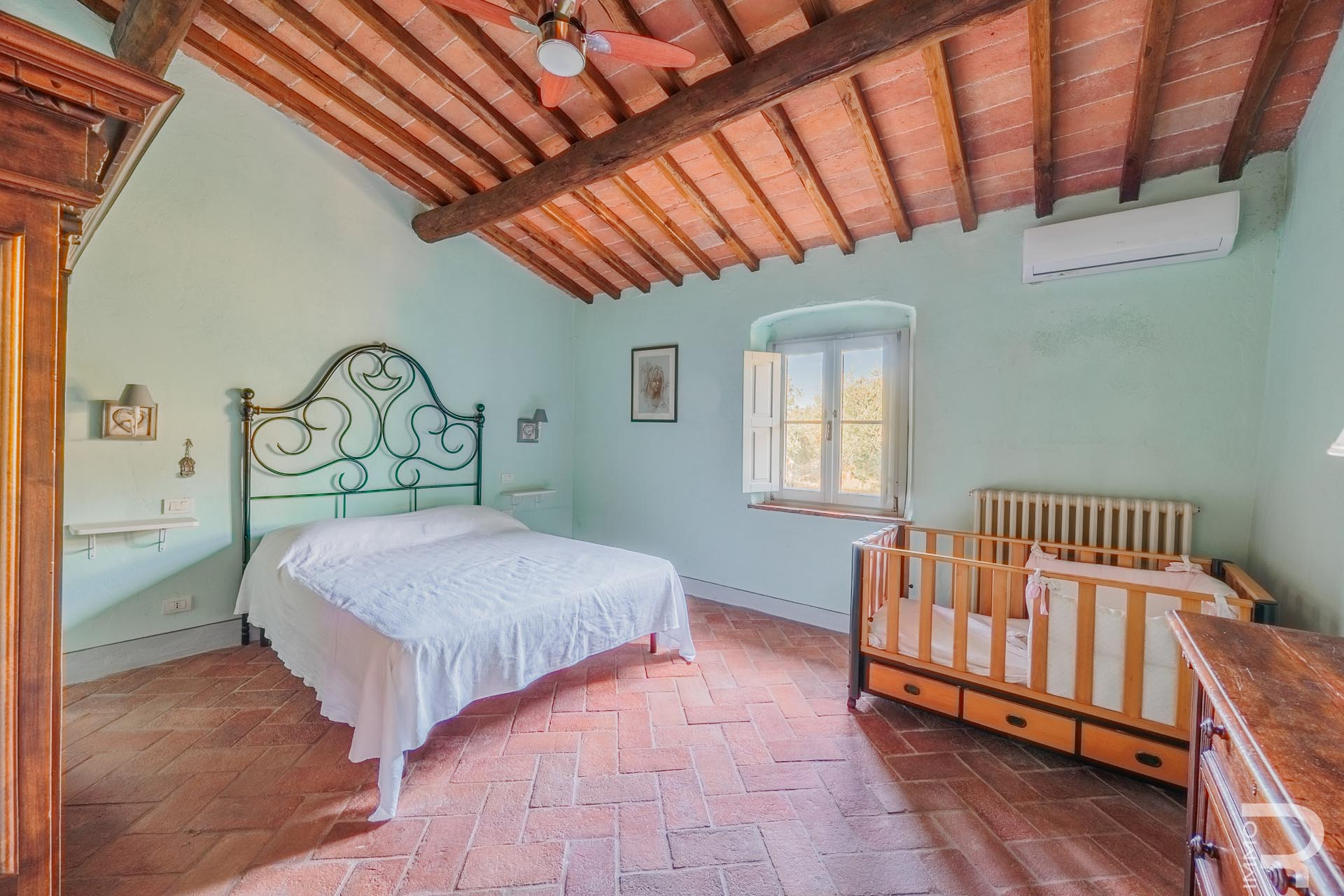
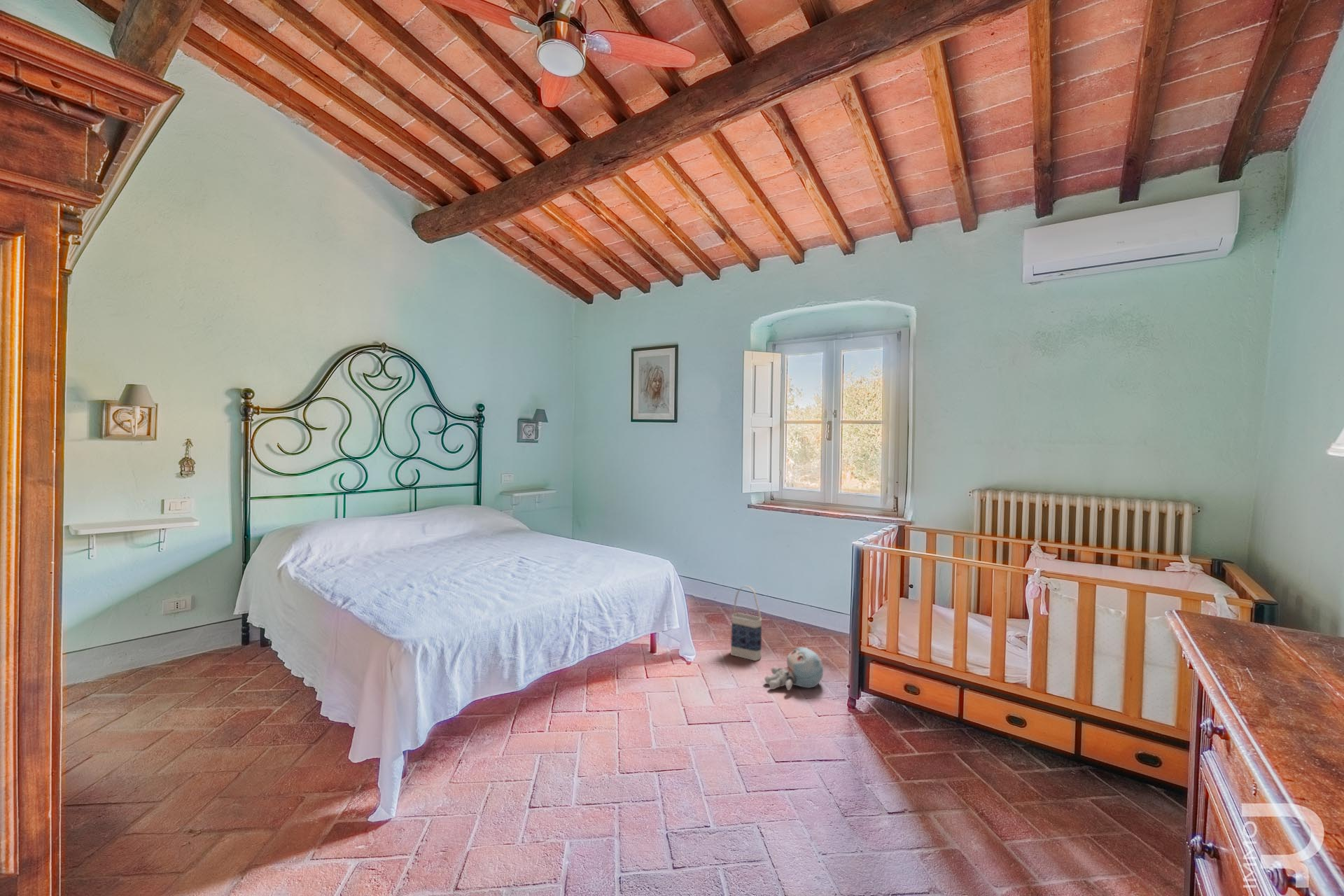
+ plush toy [764,646,824,691]
+ bag [730,585,762,661]
